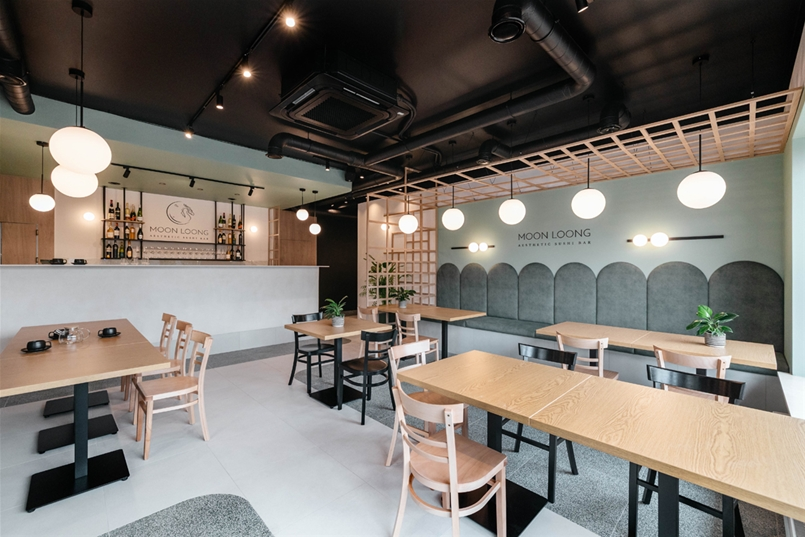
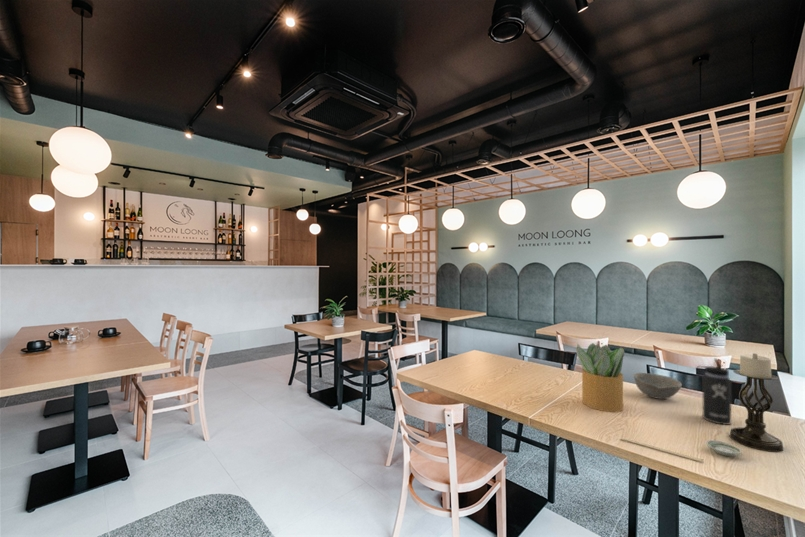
+ candle holder [728,352,784,453]
+ potted plant [575,342,625,413]
+ thermos bottle [695,357,732,426]
+ bowl [633,372,683,400]
+ chopsticks [620,436,704,463]
+ saucer [705,439,743,457]
